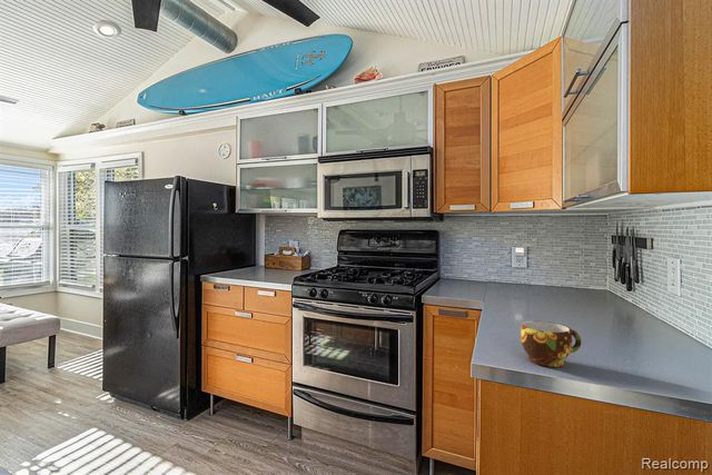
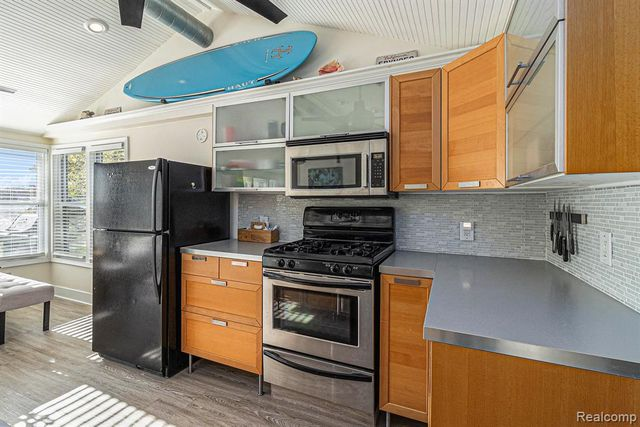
- cup [520,320,582,368]
